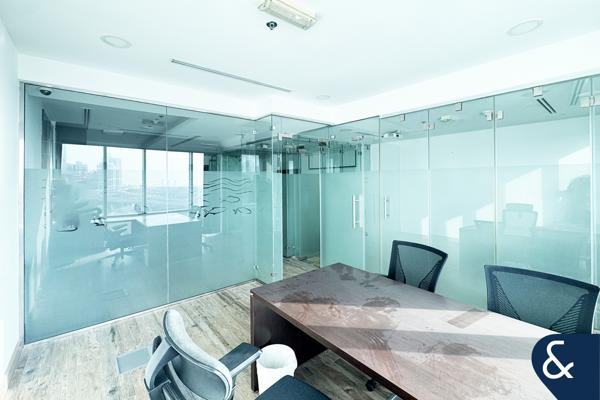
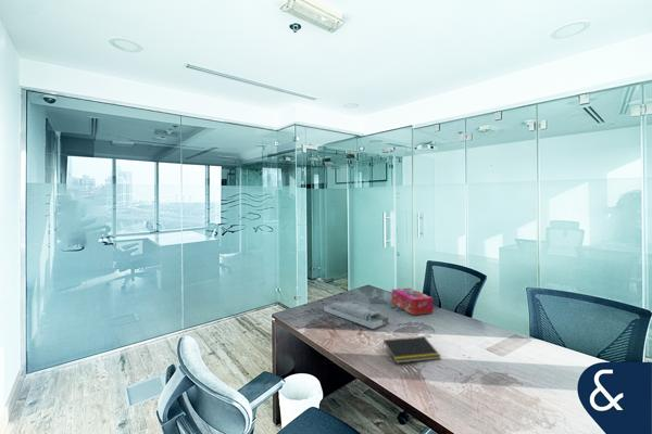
+ desk organizer [323,299,390,330]
+ notepad [381,335,442,365]
+ tissue box [391,288,434,316]
